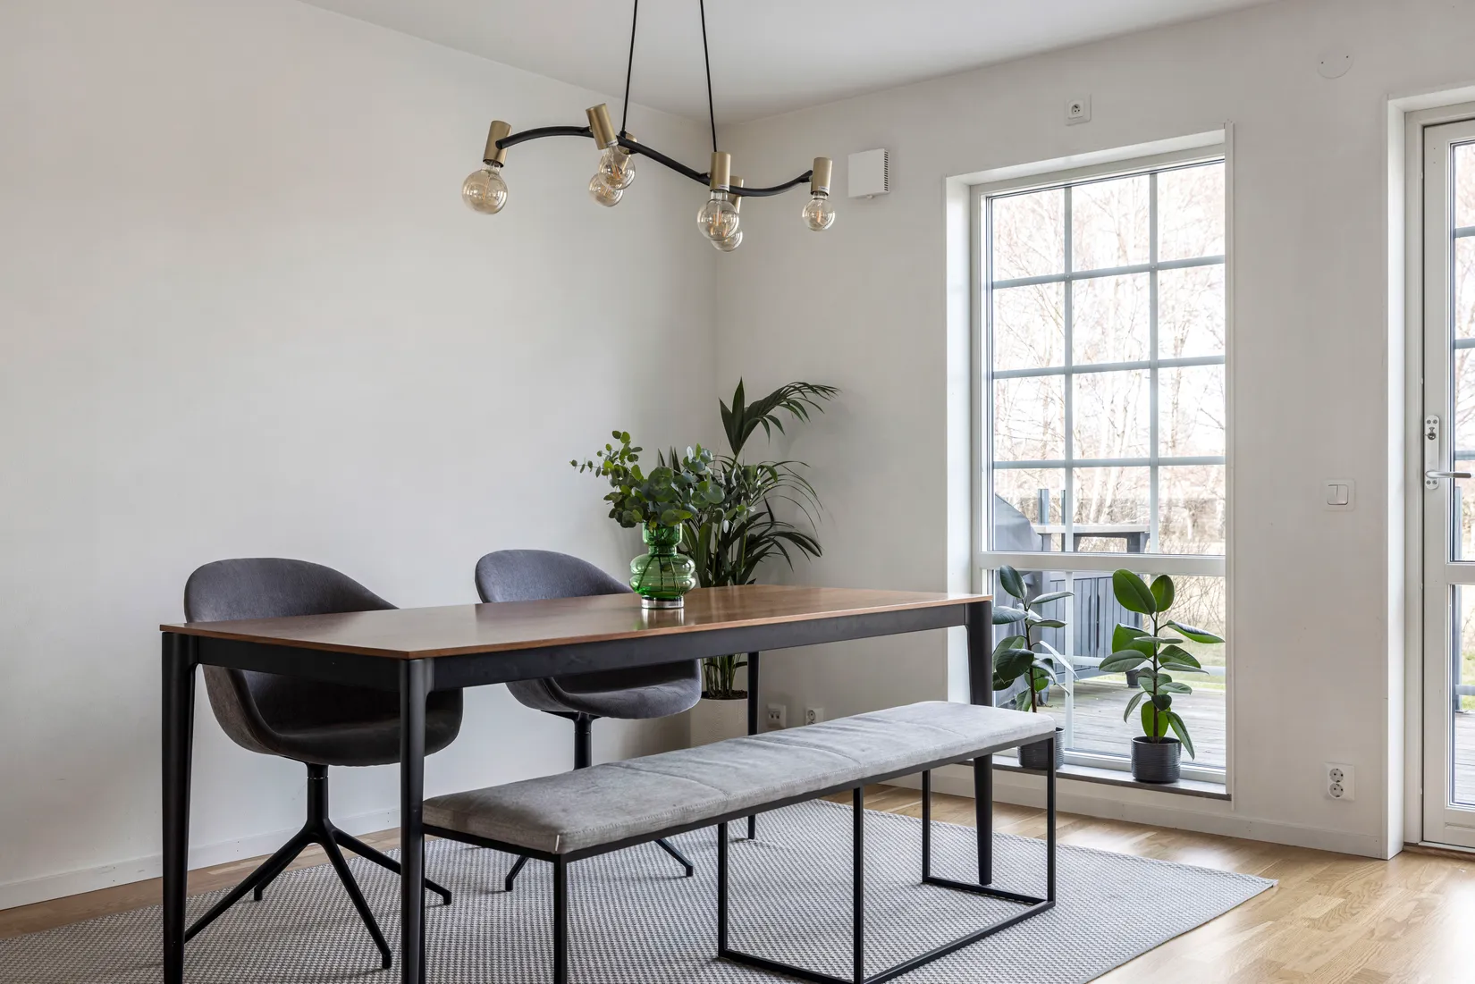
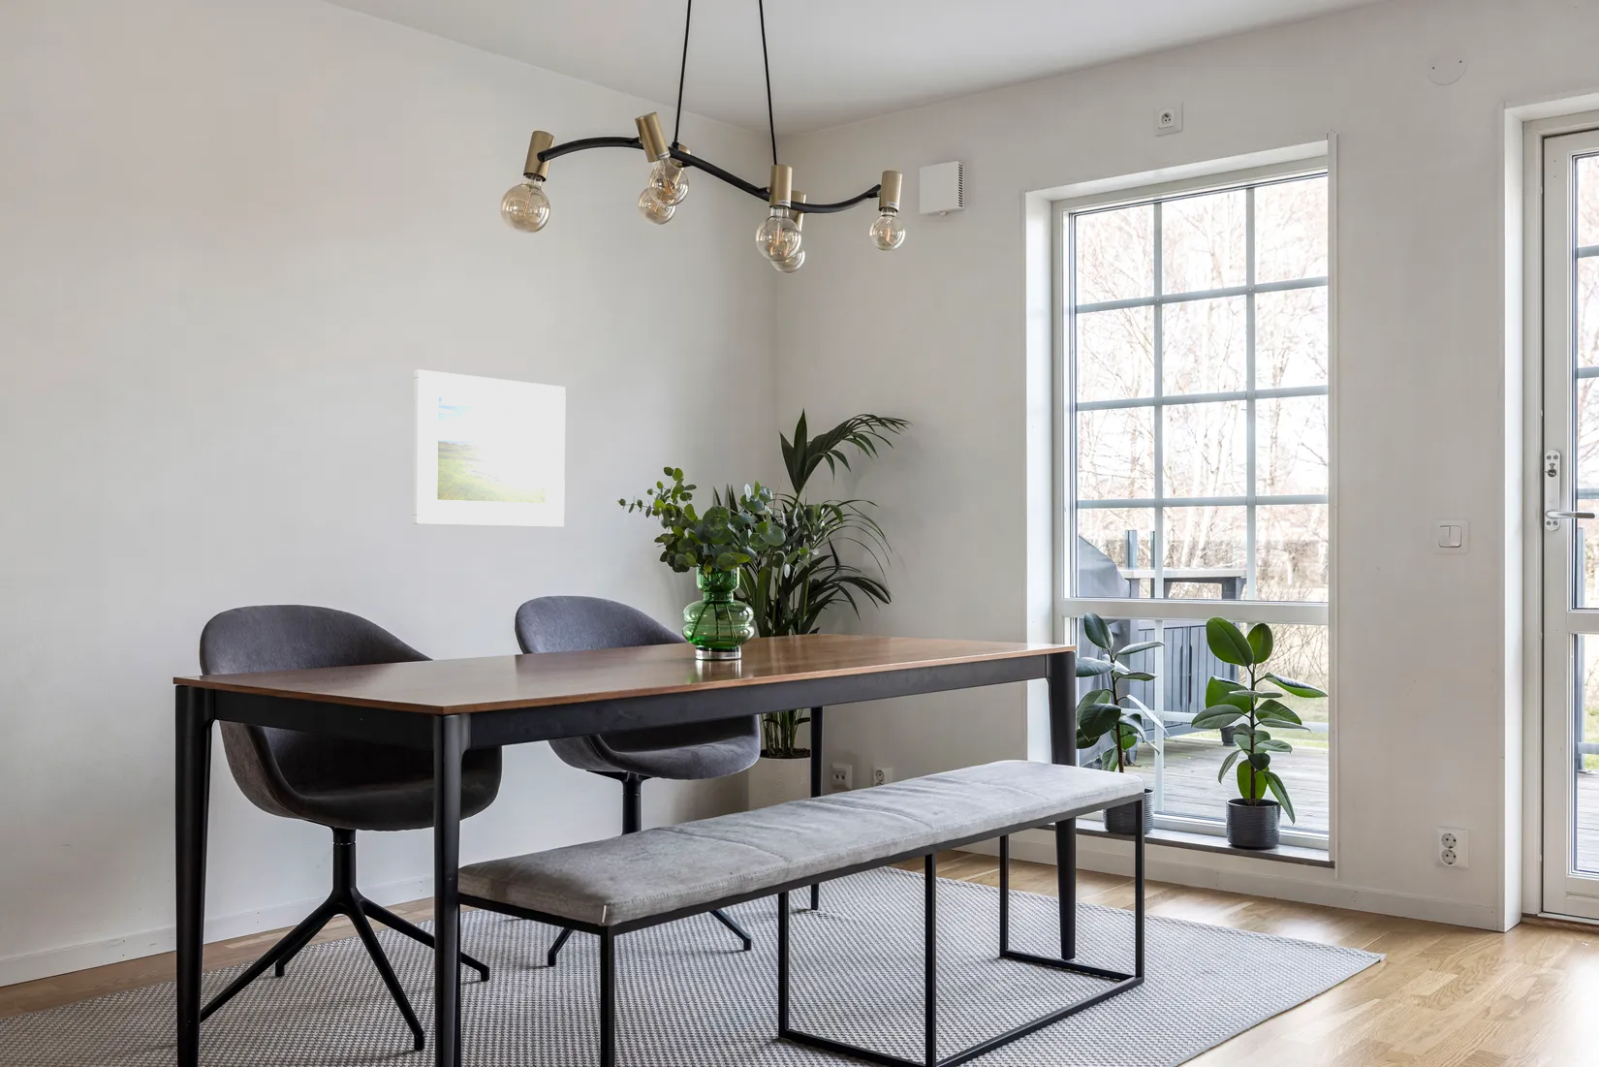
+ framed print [412,368,567,529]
